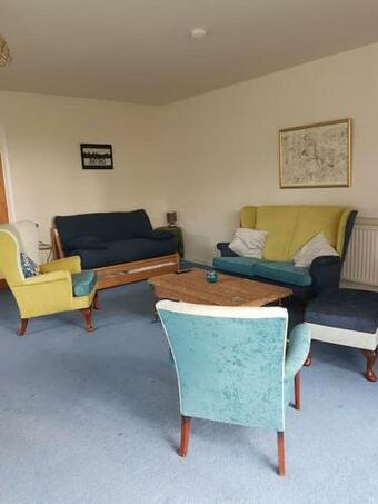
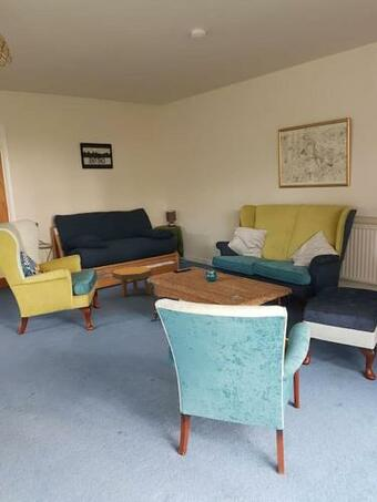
+ footstool [111,266,154,297]
